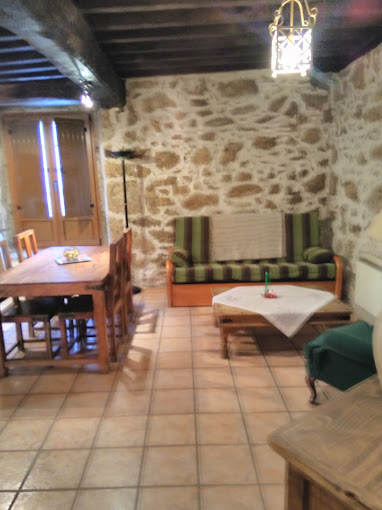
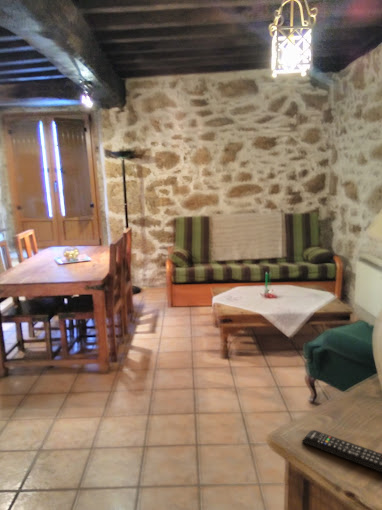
+ remote control [301,429,382,473]
